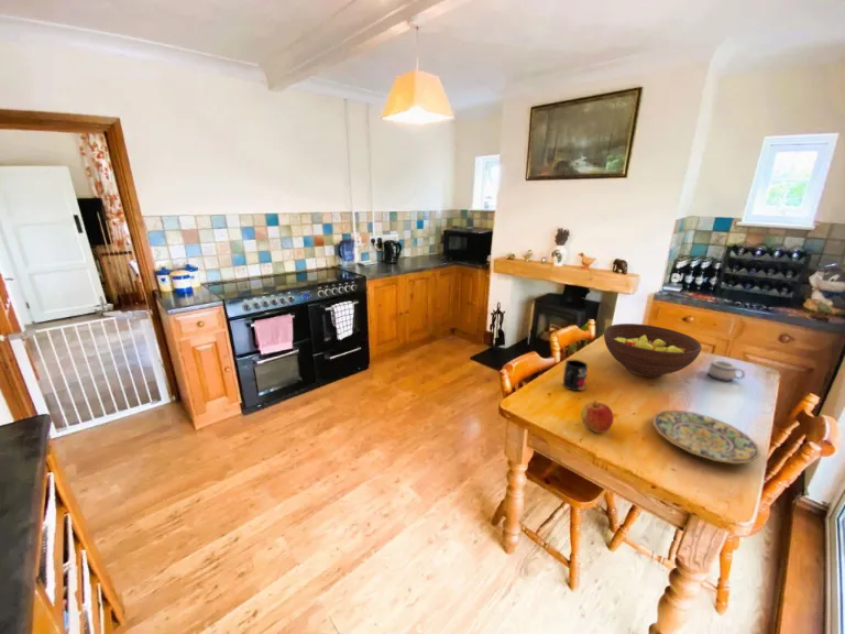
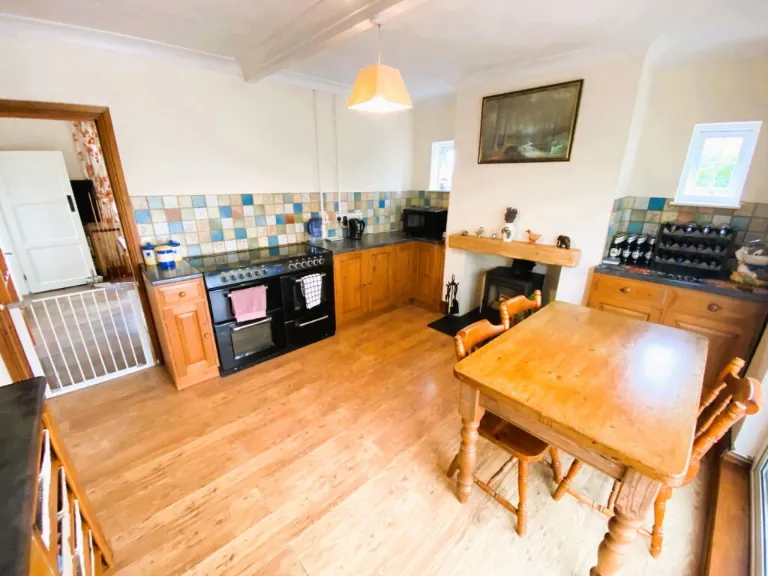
- mug [561,359,589,392]
- apple [580,400,615,434]
- fruit bowl [603,323,703,379]
- plate [651,409,760,464]
- mug [706,360,746,382]
